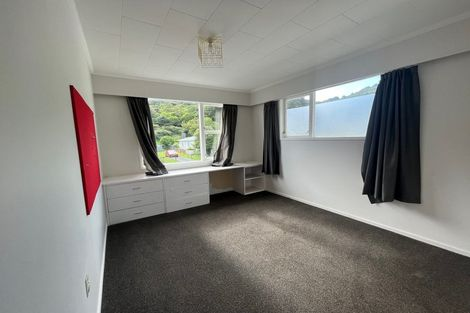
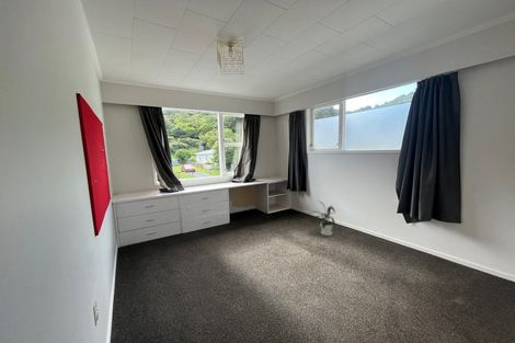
+ house plant [307,199,336,237]
